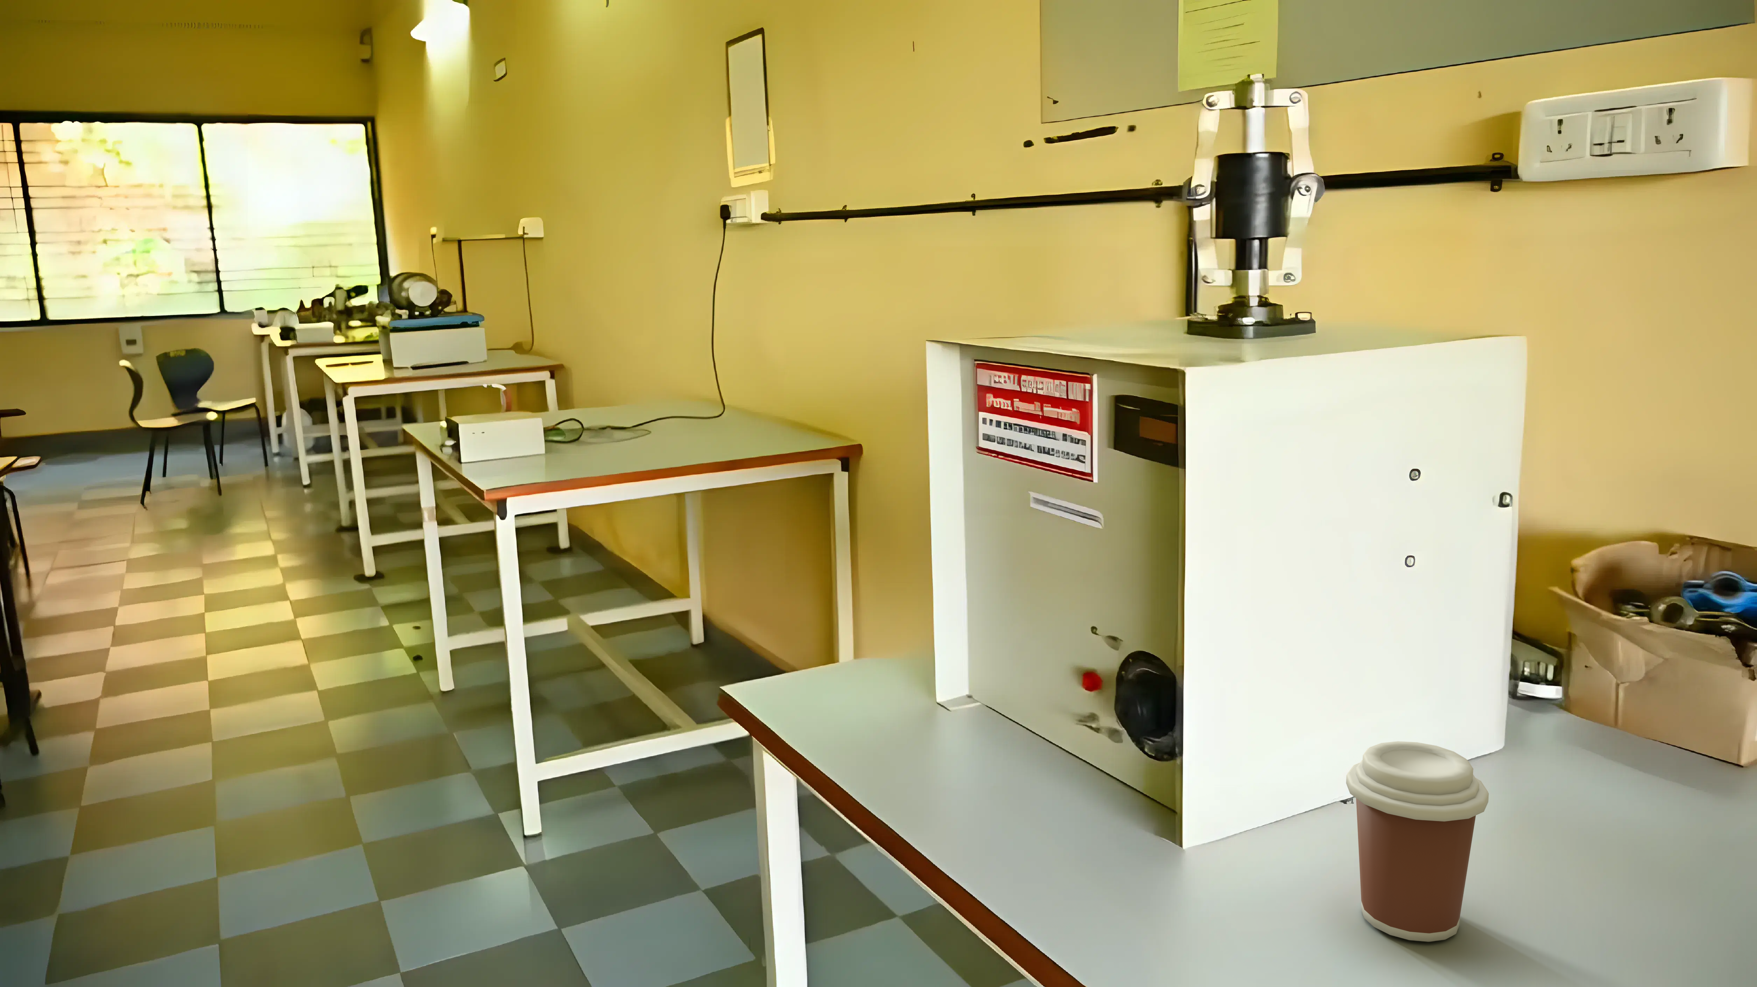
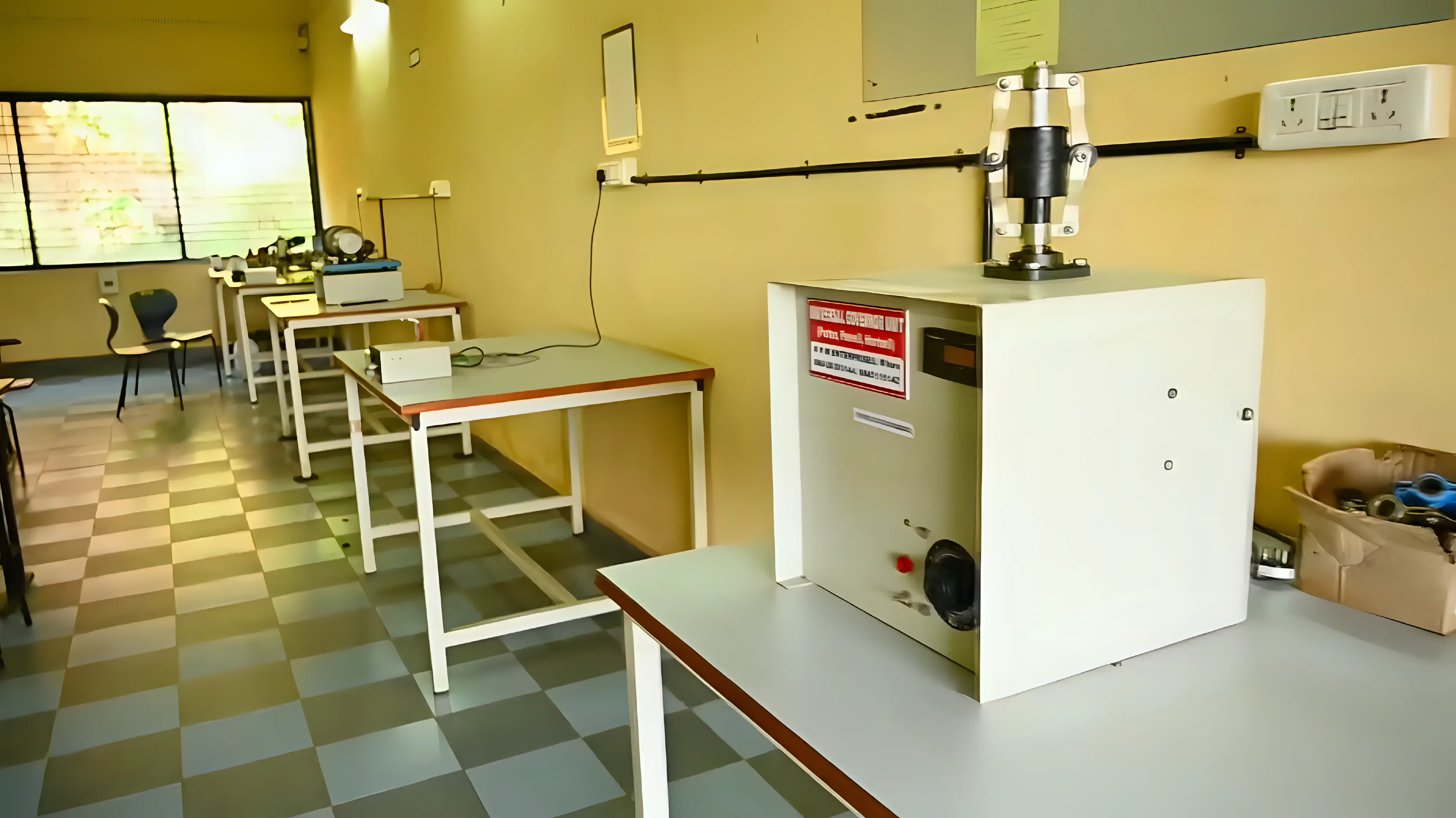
- coffee cup [1346,741,1489,942]
